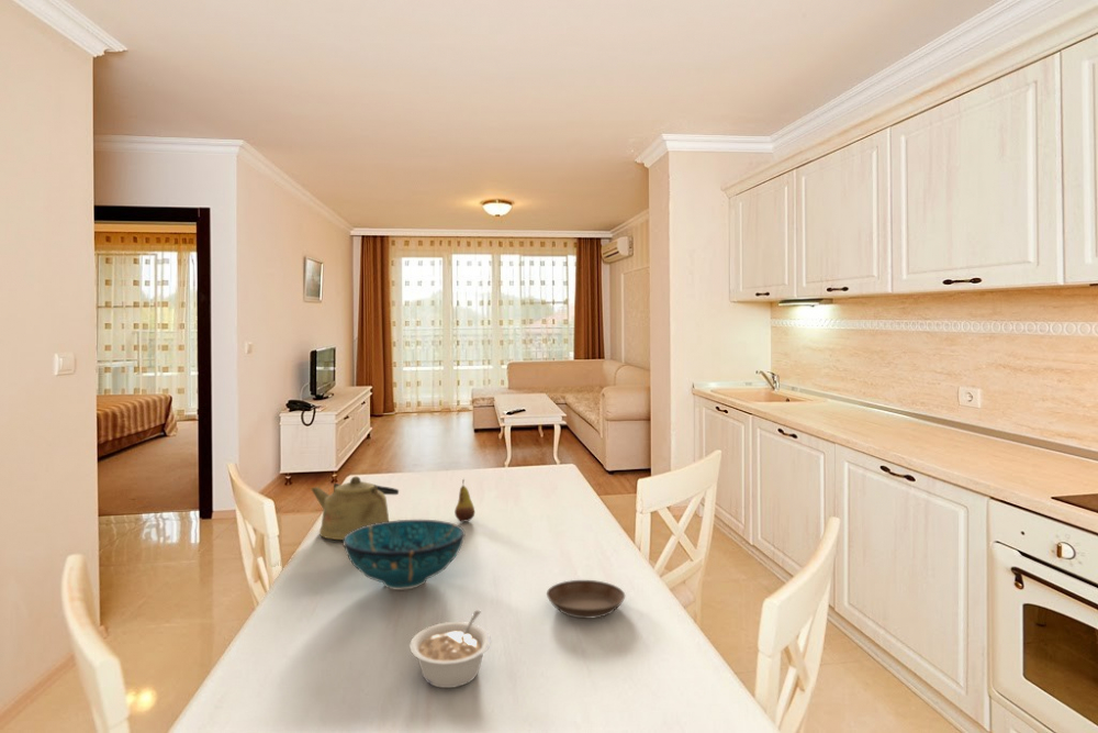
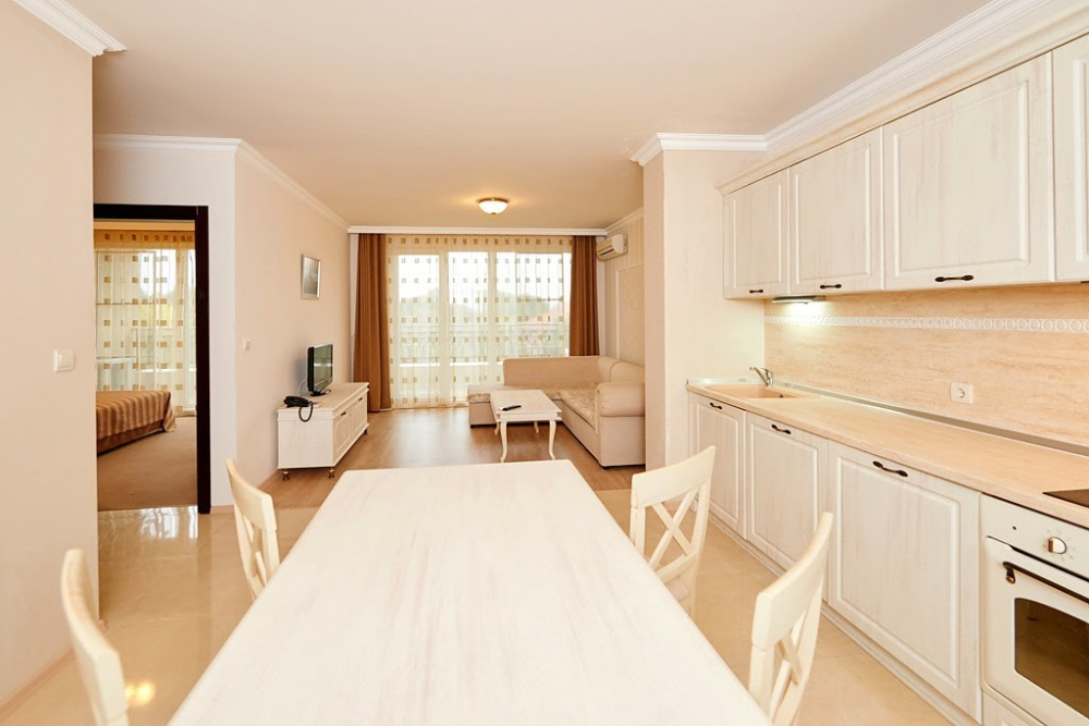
- legume [408,609,492,689]
- fruit [453,478,475,523]
- kettle [310,475,400,541]
- decorative bowl [341,519,467,591]
- saucer [546,579,626,620]
